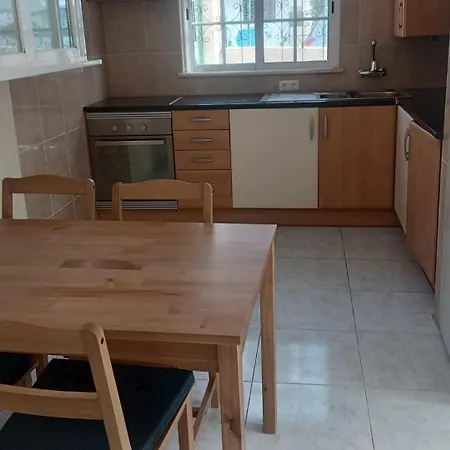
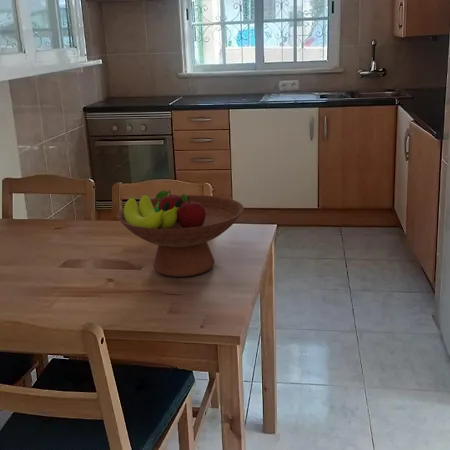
+ fruit bowl [116,189,245,278]
